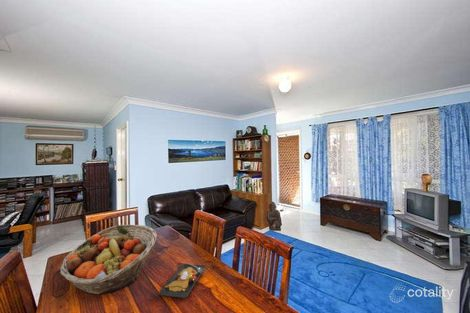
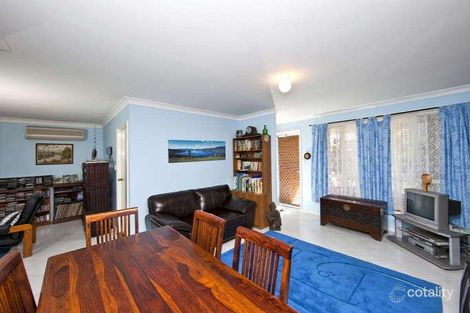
- plate [157,262,207,299]
- fruit basket [59,224,158,295]
